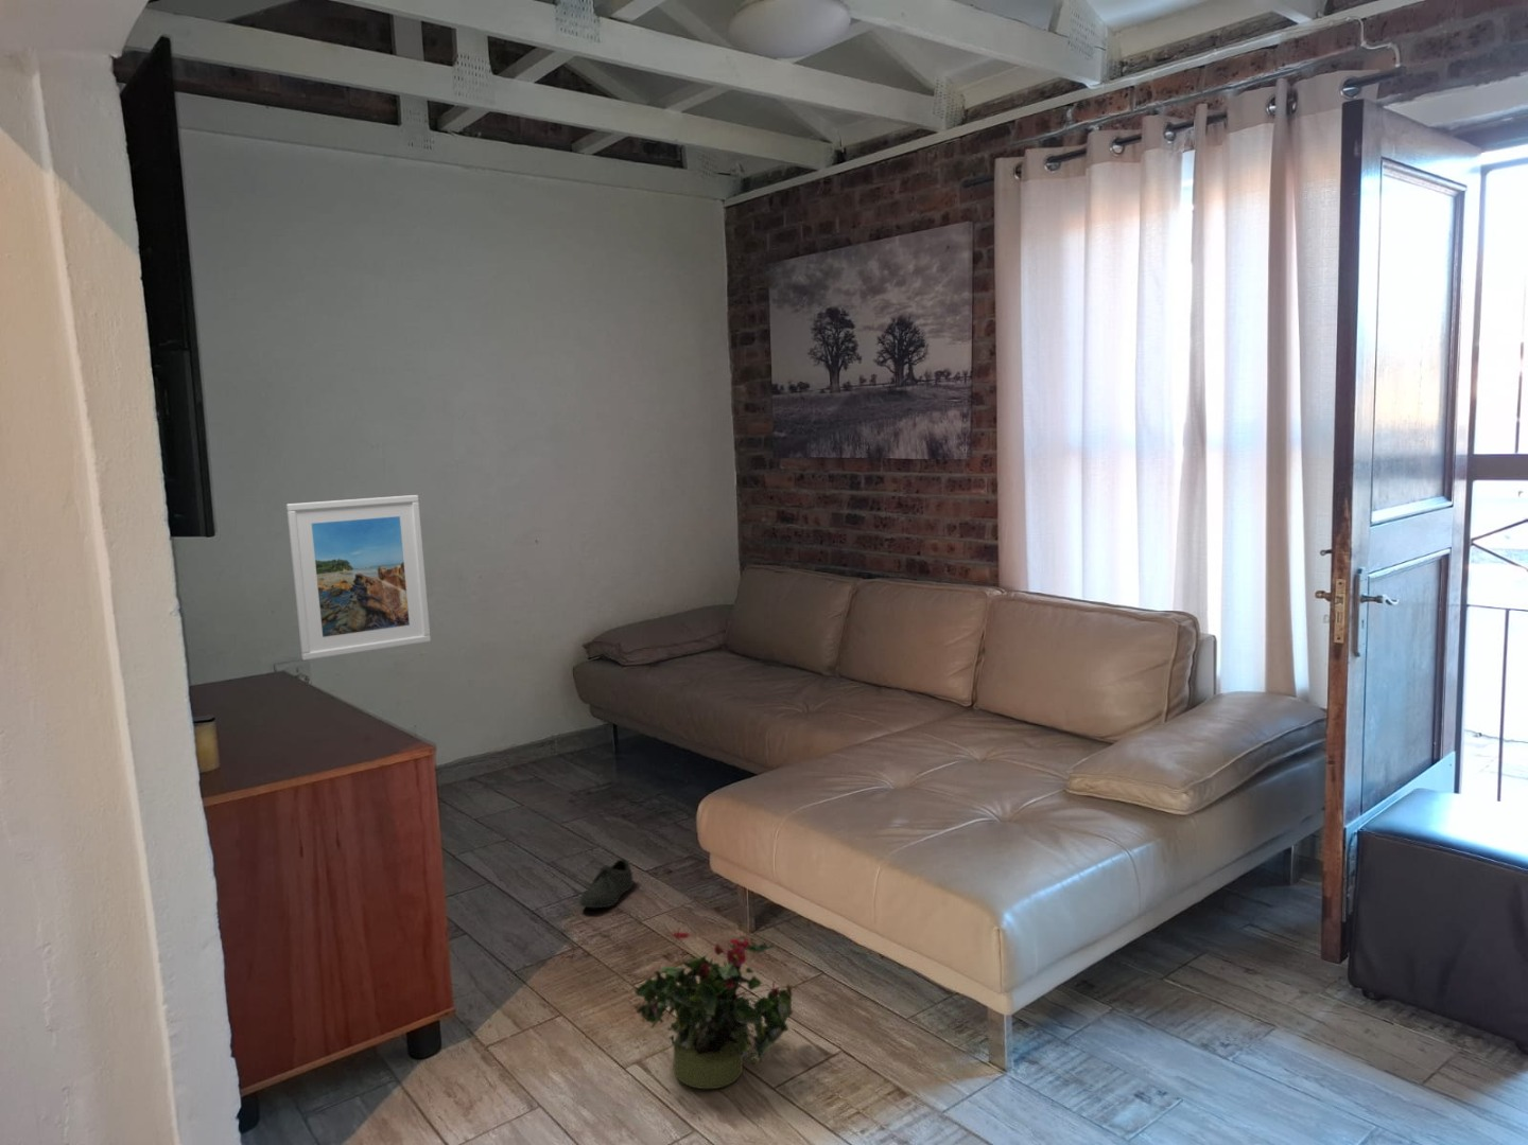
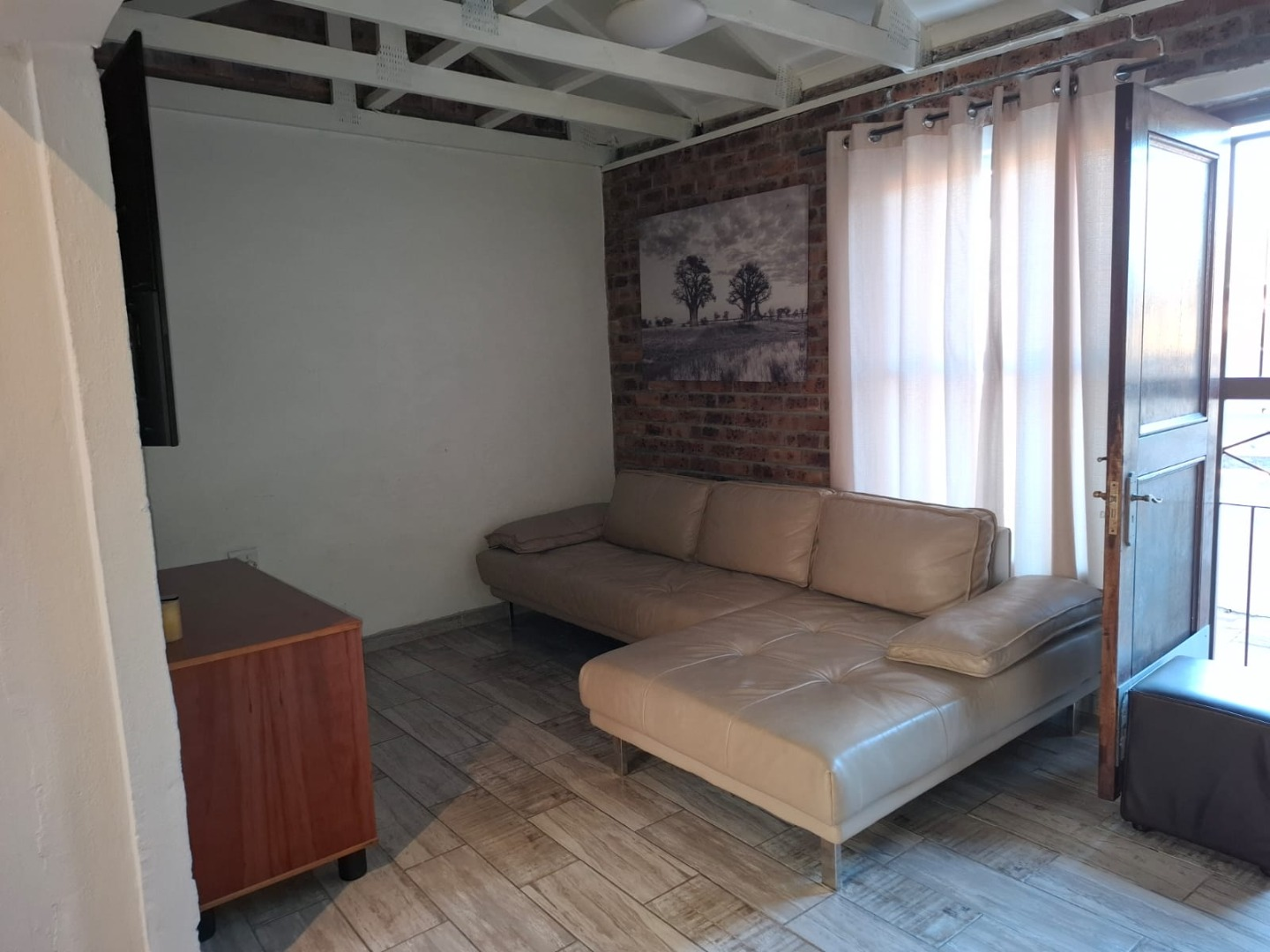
- potted plant [634,926,798,1090]
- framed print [285,494,432,662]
- shoe [579,852,634,908]
